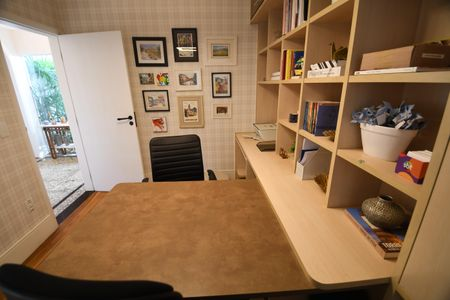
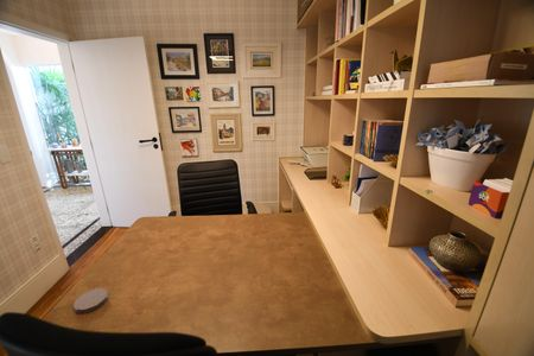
+ coaster [72,287,109,314]
